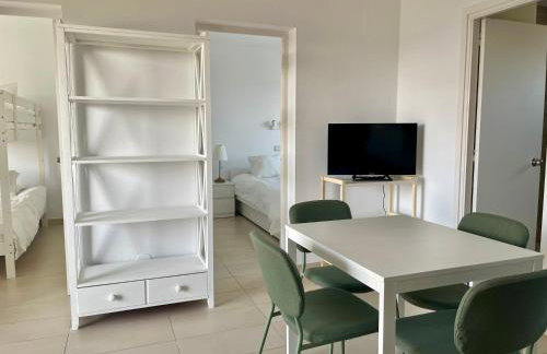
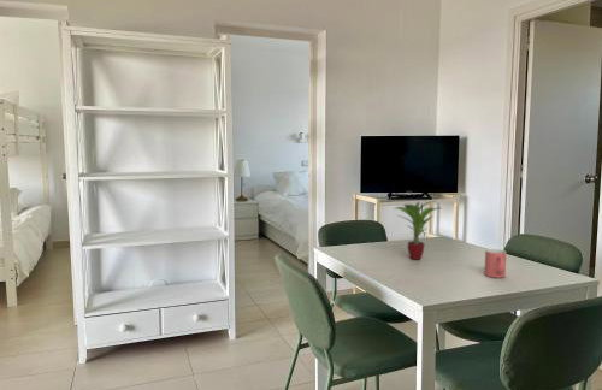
+ potted plant [394,200,442,261]
+ mug [483,248,508,279]
